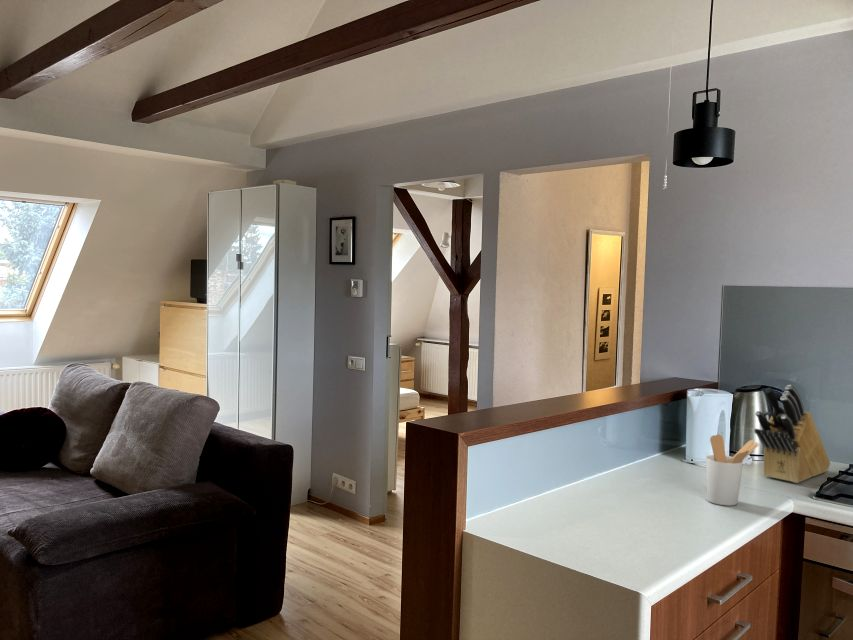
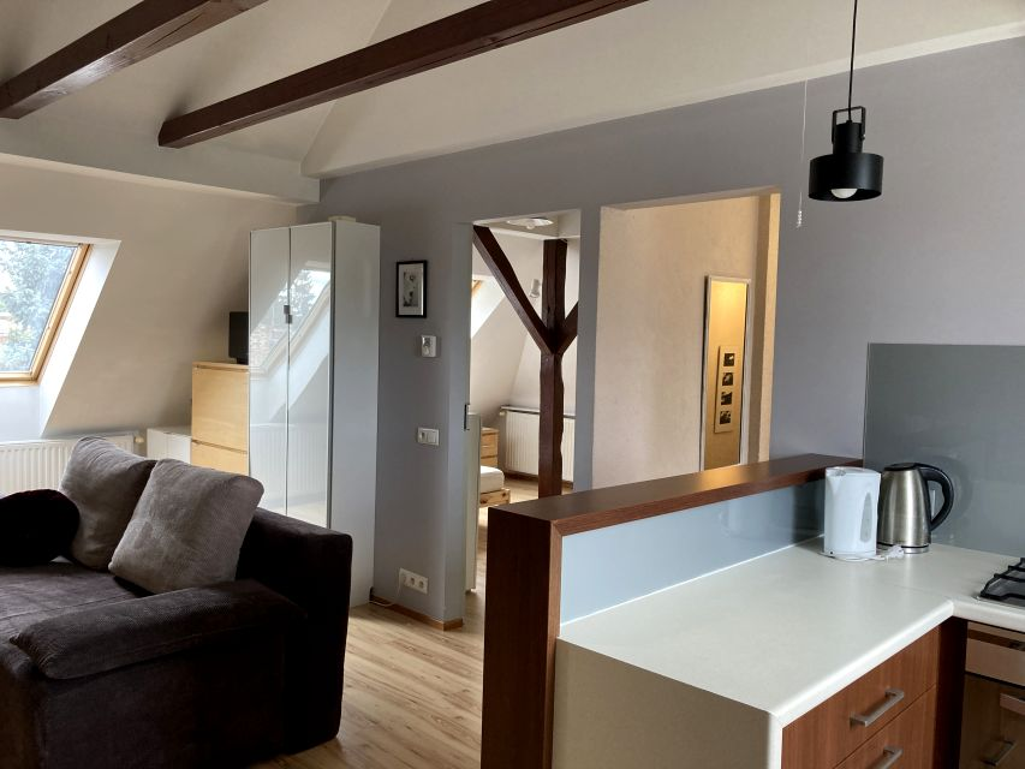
- utensil holder [705,433,760,506]
- knife block [753,384,831,484]
